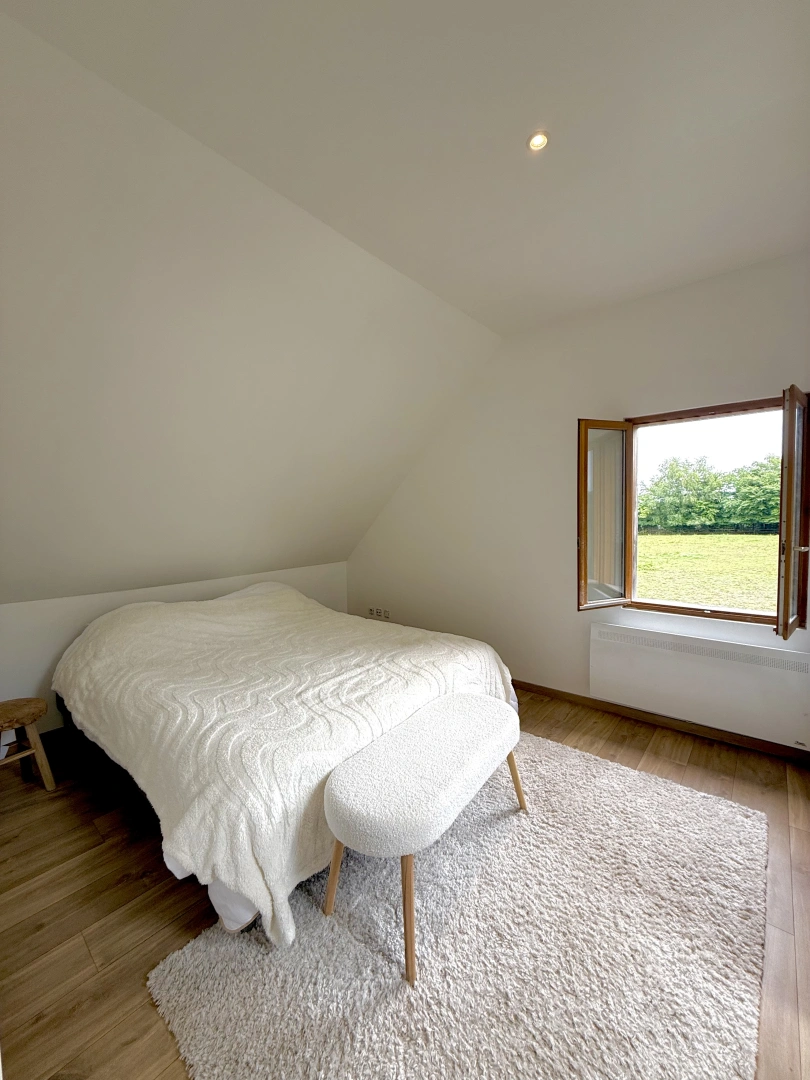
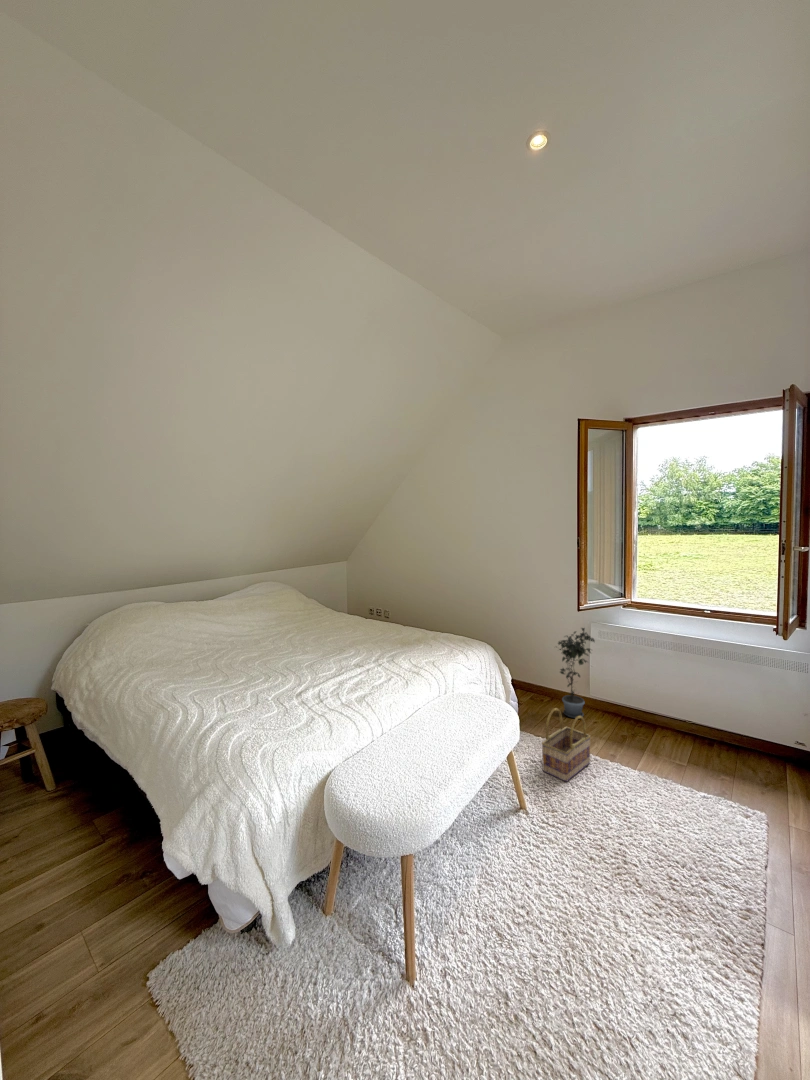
+ basket [540,707,592,783]
+ potted plant [555,627,596,719]
